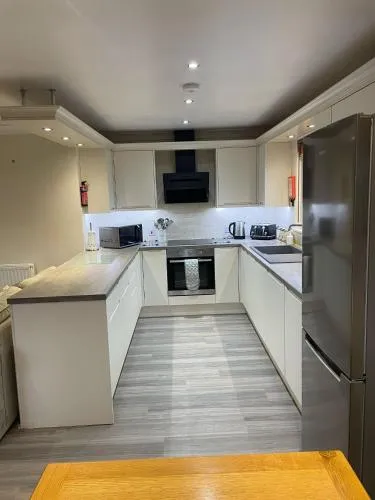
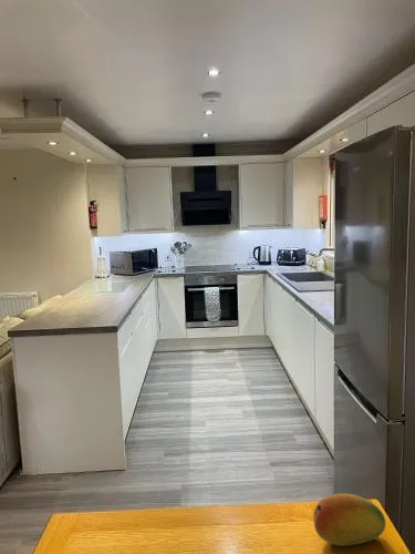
+ fruit [312,492,386,547]
